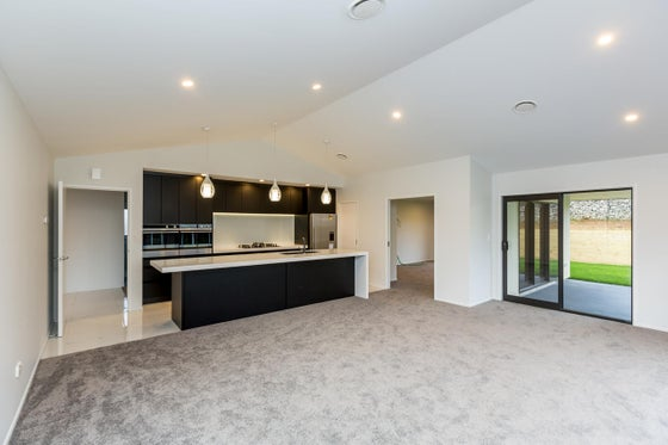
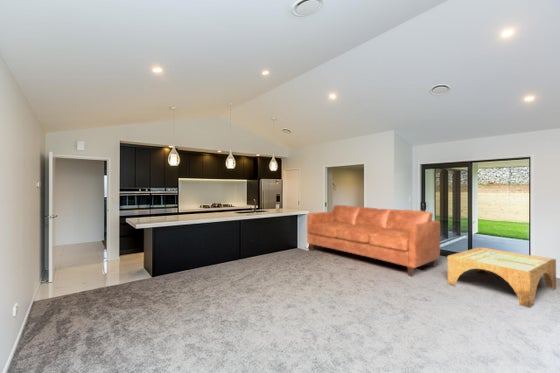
+ sofa [306,204,441,278]
+ coffee table [447,246,557,309]
